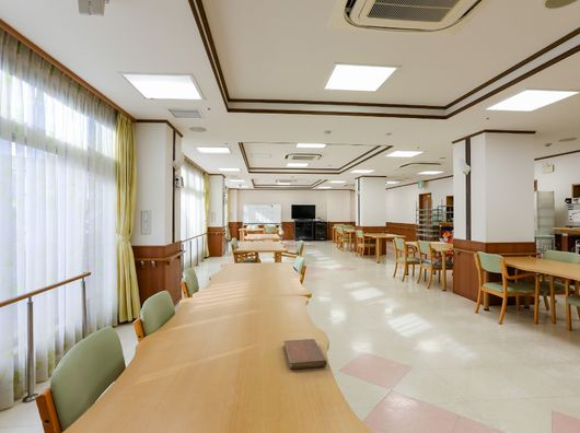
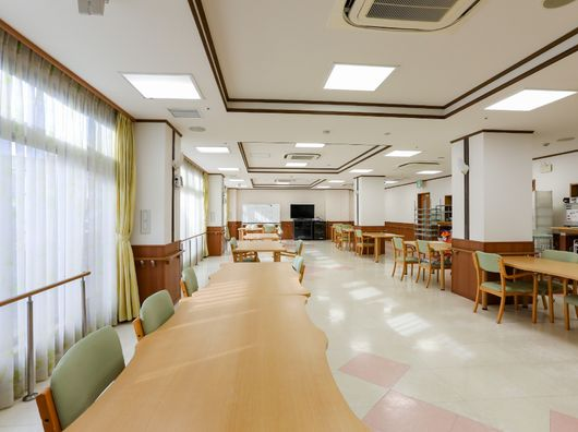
- notebook [282,338,327,370]
